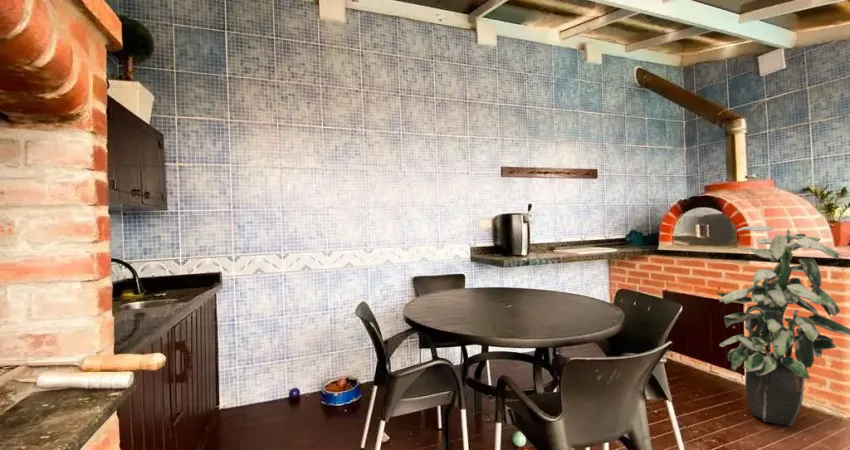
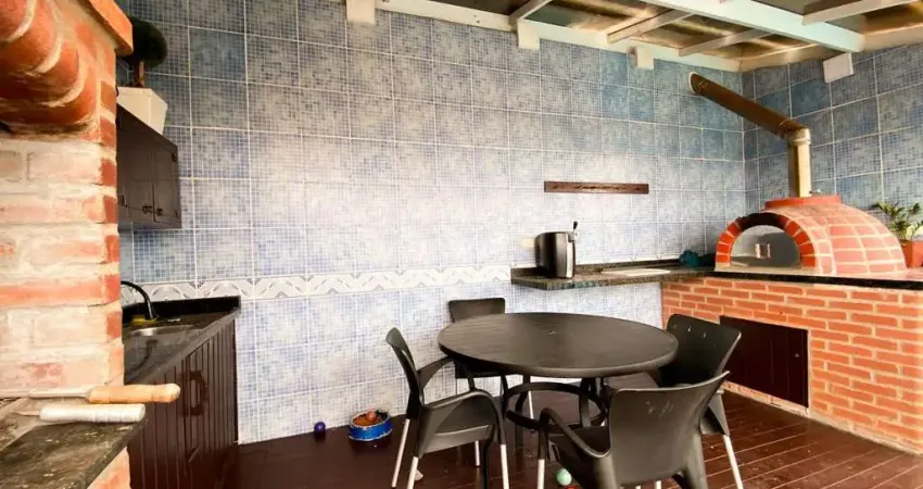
- indoor plant [715,225,850,427]
